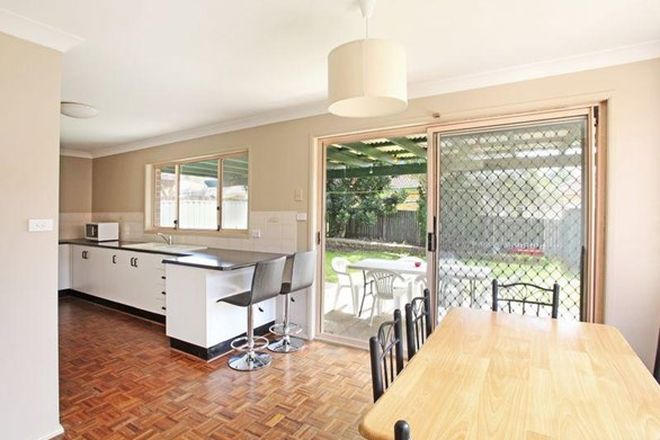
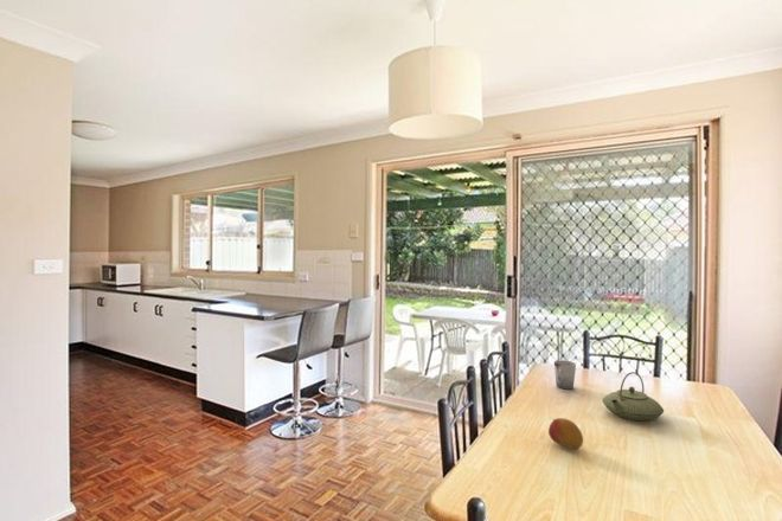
+ teapot [601,371,665,422]
+ fruit [547,417,584,450]
+ cup [553,359,577,390]
